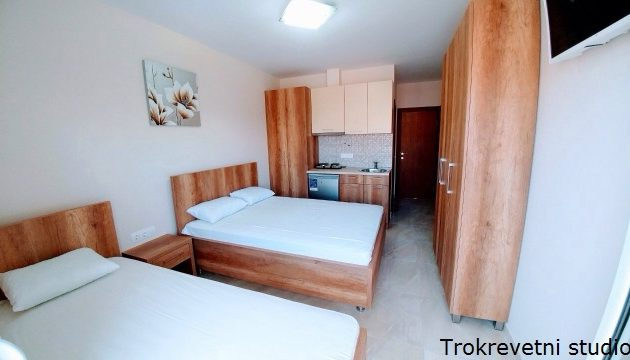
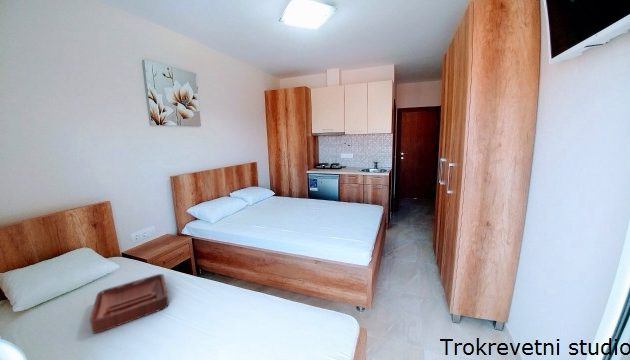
+ decorative tray [89,273,170,334]
